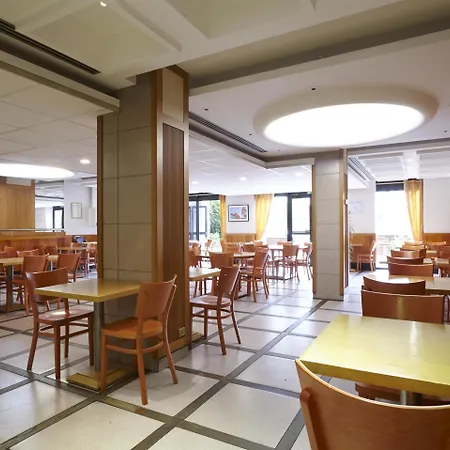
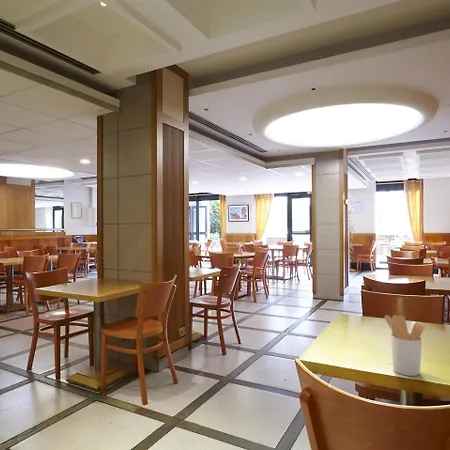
+ utensil holder [384,314,426,377]
